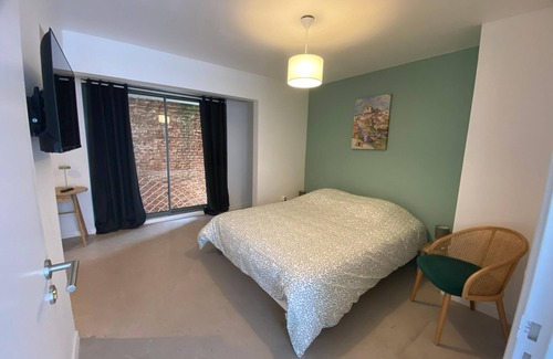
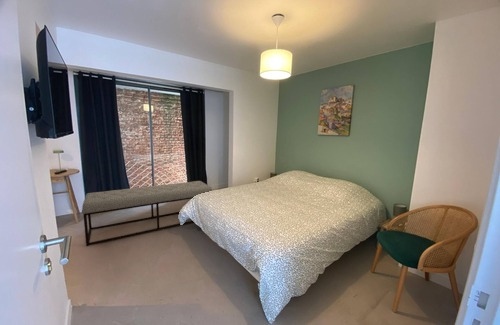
+ bench [81,180,213,247]
